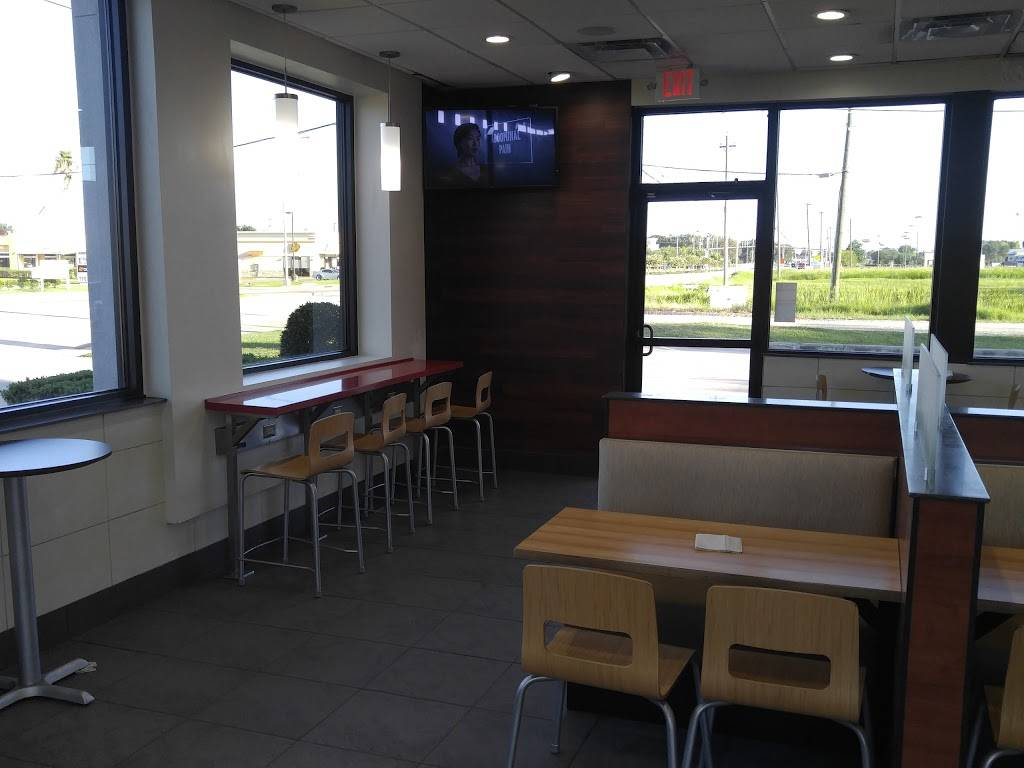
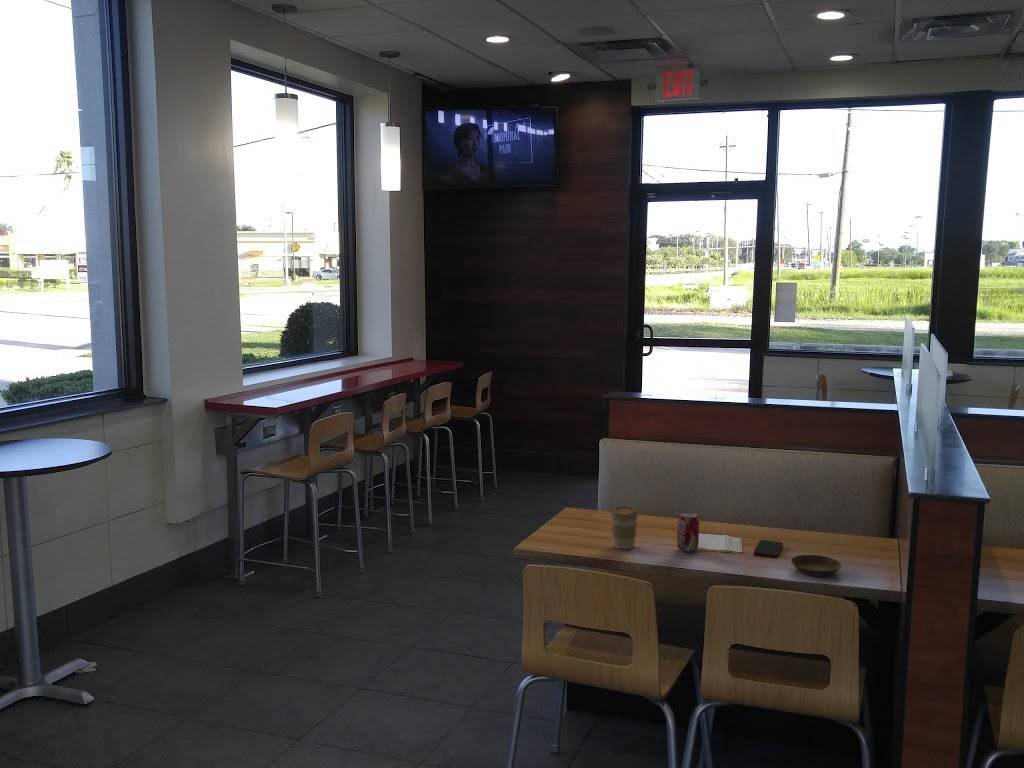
+ cell phone [753,539,784,558]
+ coffee cup [609,505,639,550]
+ saucer [790,554,842,577]
+ pop [676,511,700,553]
